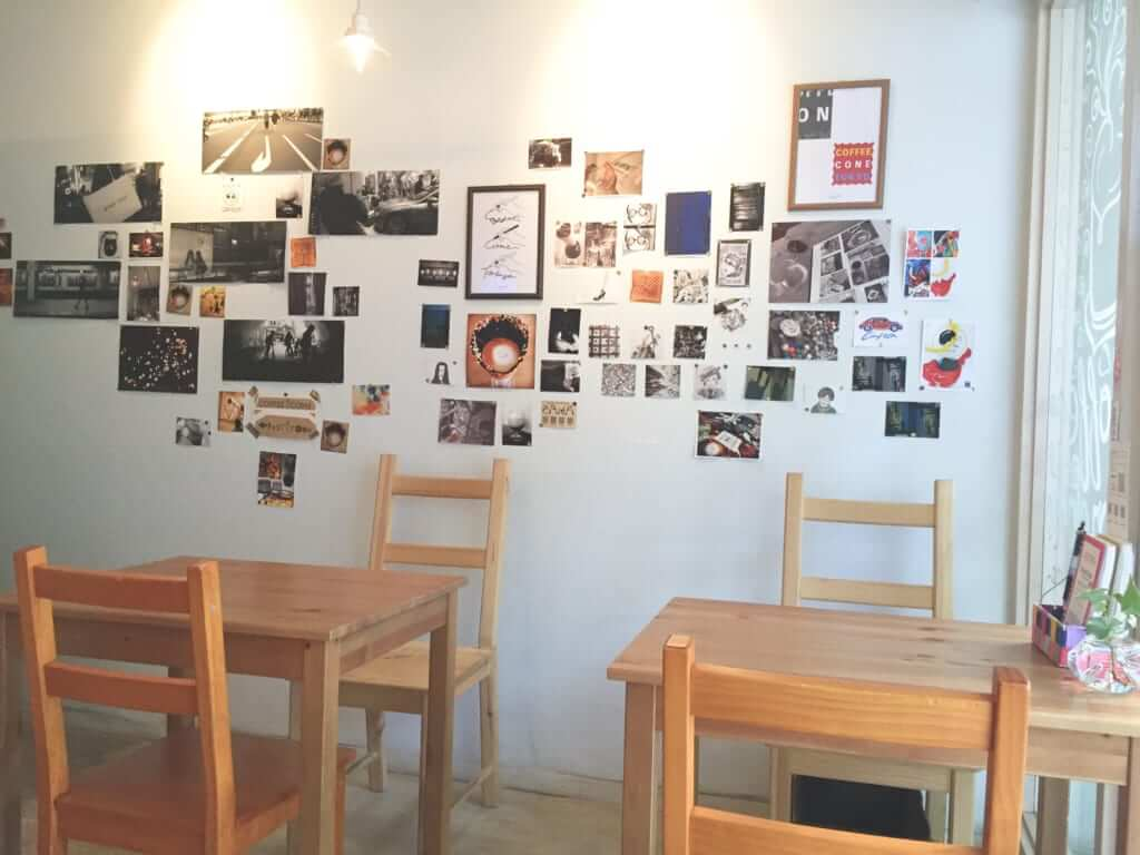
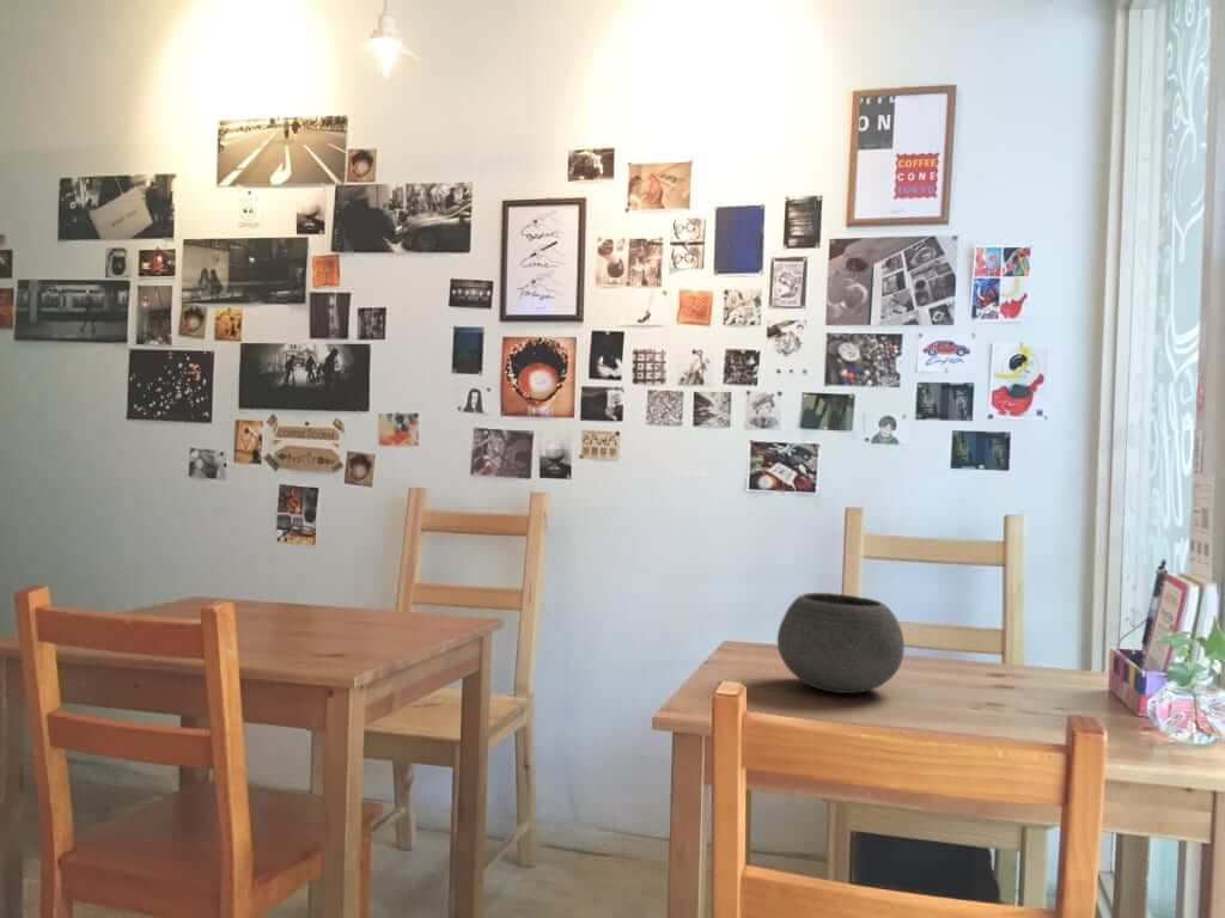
+ bowl [776,592,906,694]
